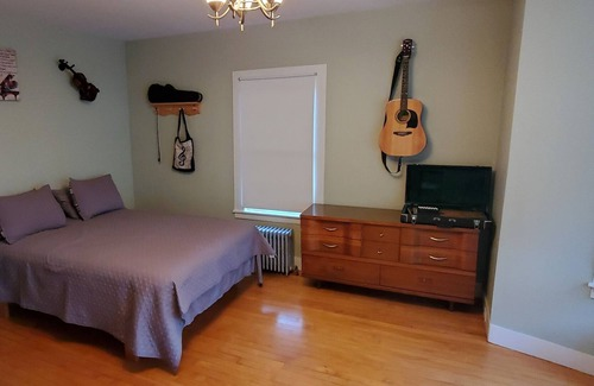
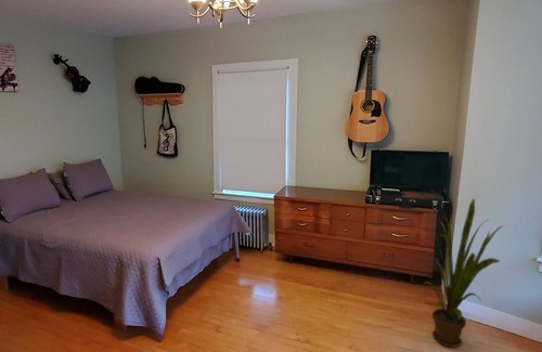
+ house plant [416,197,505,349]
